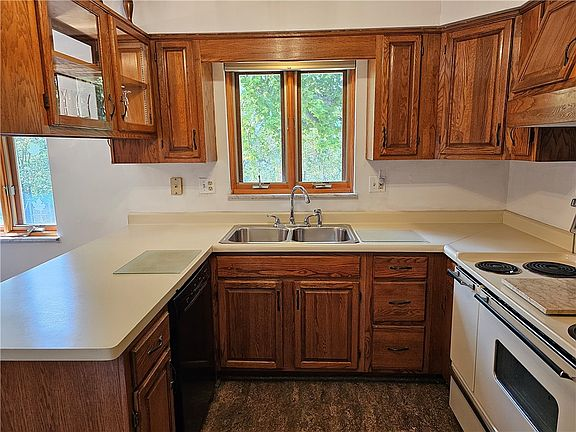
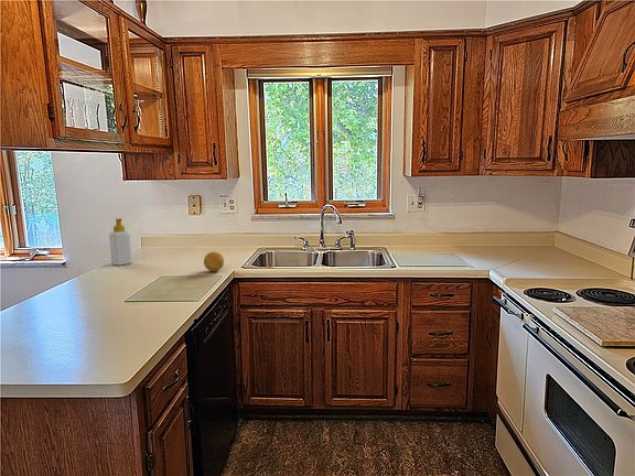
+ soap bottle [108,217,133,267]
+ fruit [203,250,225,272]
